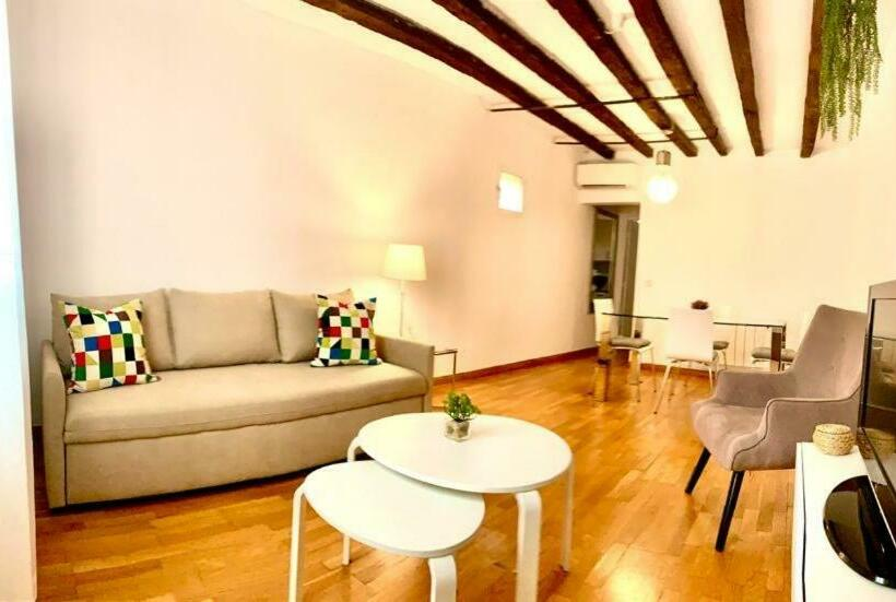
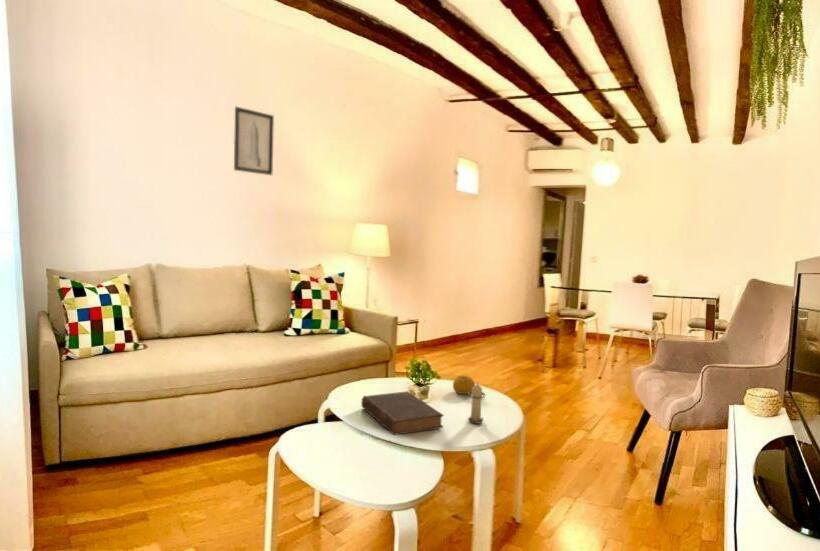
+ fruit [452,374,476,395]
+ candle [467,381,486,425]
+ book [360,390,445,436]
+ wall art [233,106,275,176]
